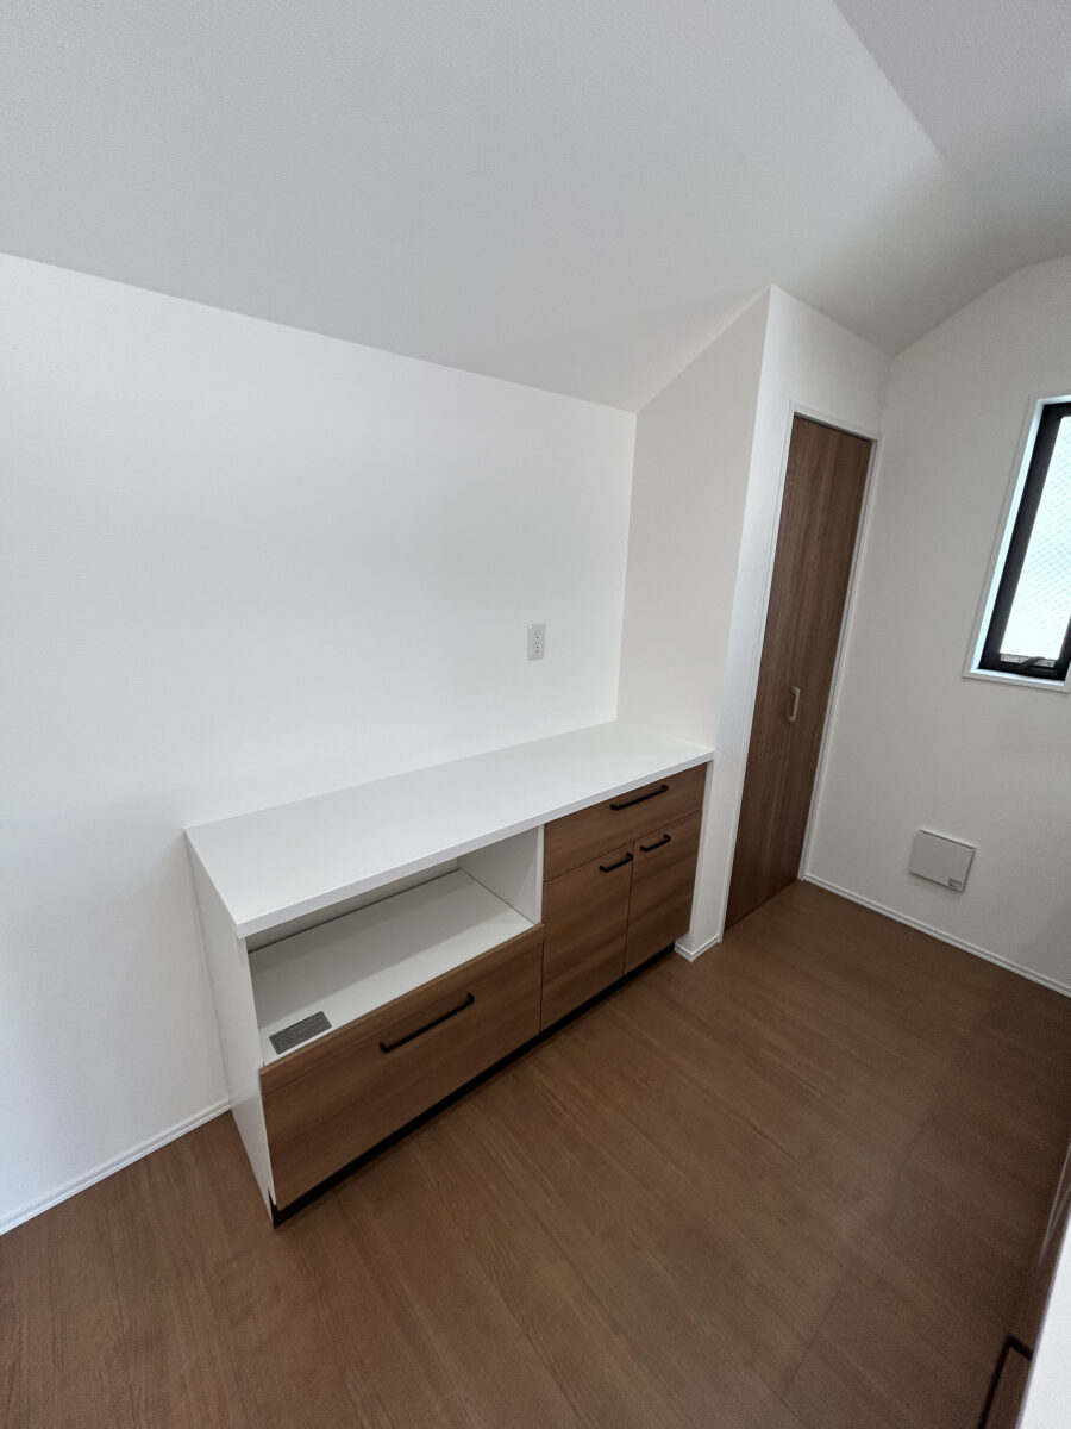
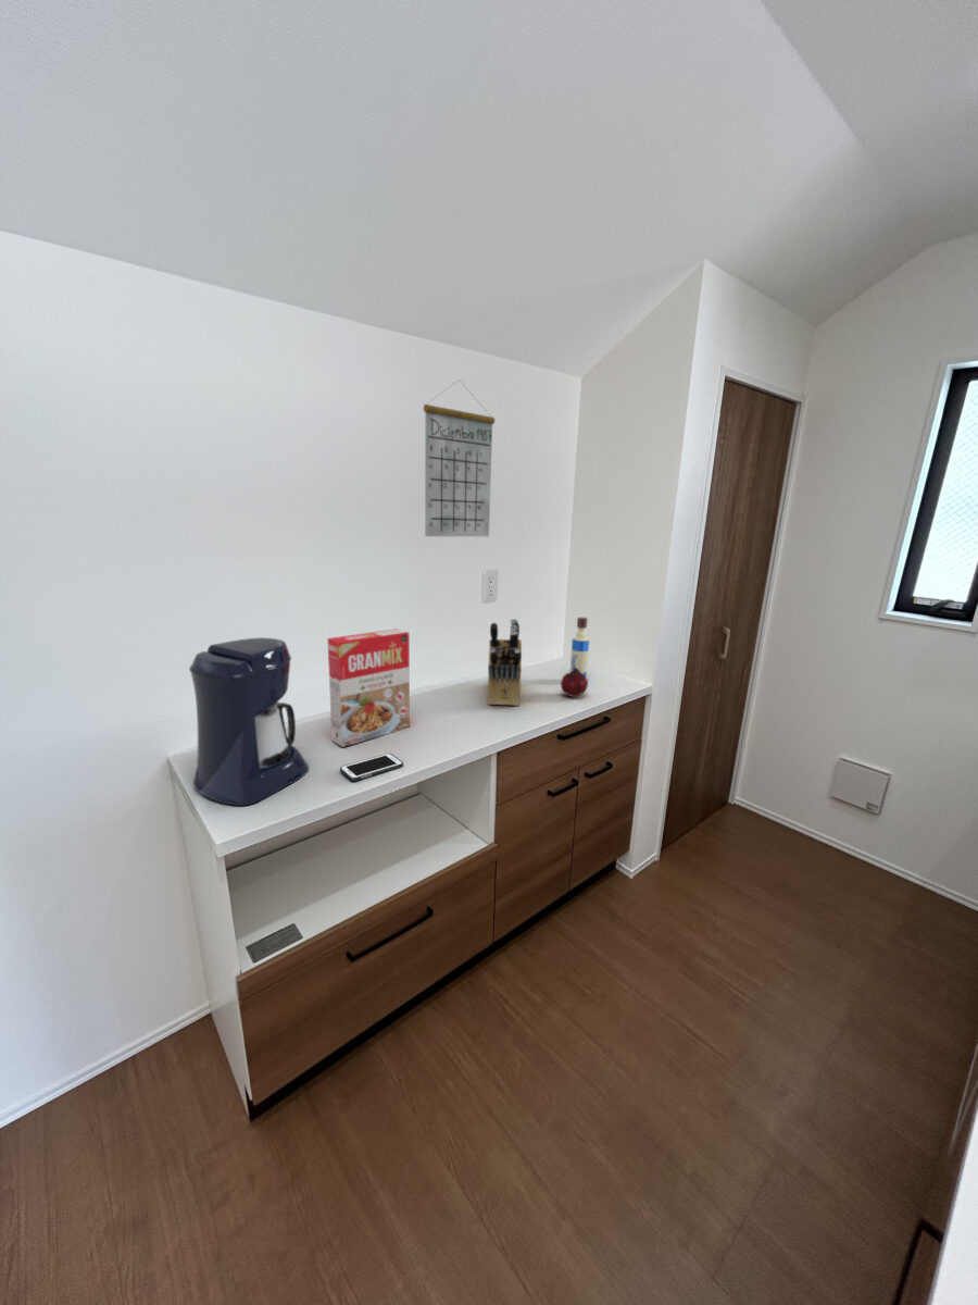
+ cereal box [326,627,411,748]
+ coffee maker [188,636,310,807]
+ knife block [487,618,523,707]
+ tequila bottle [568,617,590,678]
+ fruit [560,668,589,698]
+ cell phone [339,753,404,782]
+ calendar [423,378,497,537]
